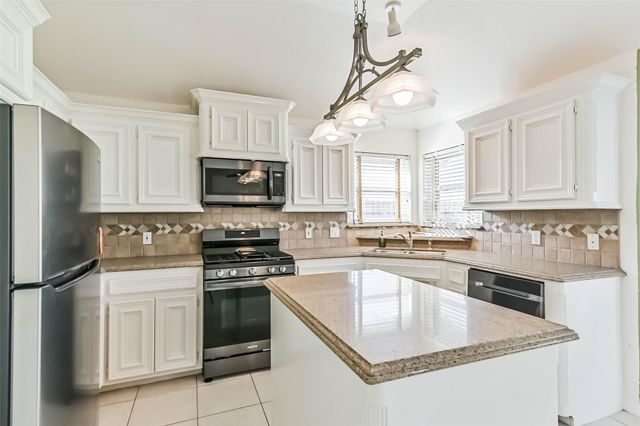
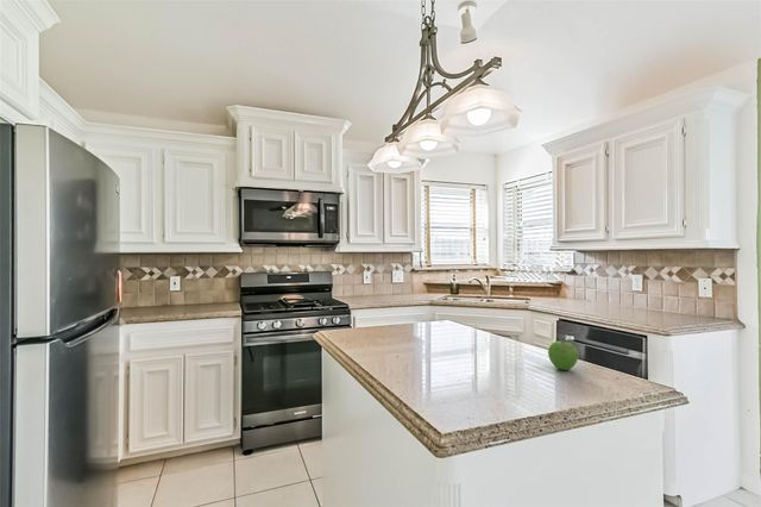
+ fruit [547,340,579,371]
